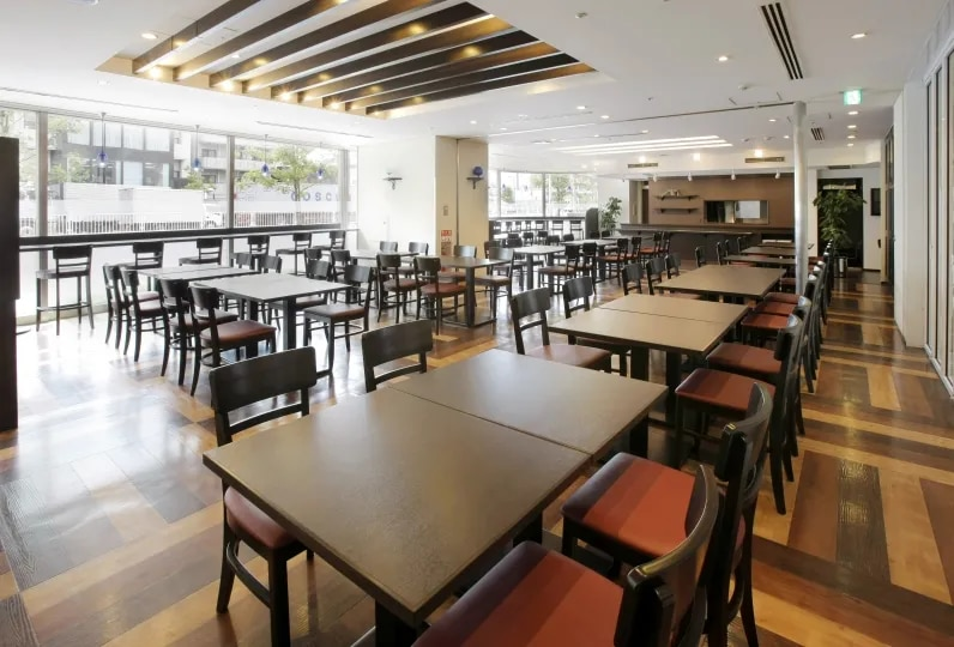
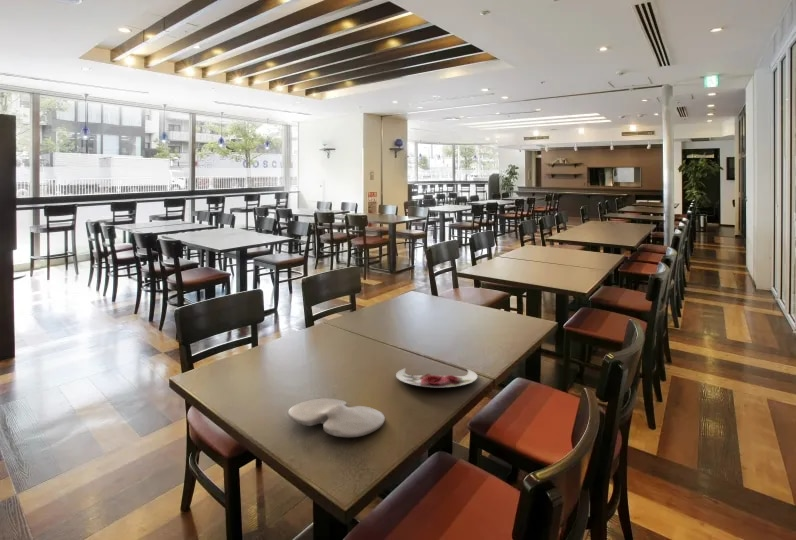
+ paint palette [287,398,386,438]
+ plate [395,367,479,388]
